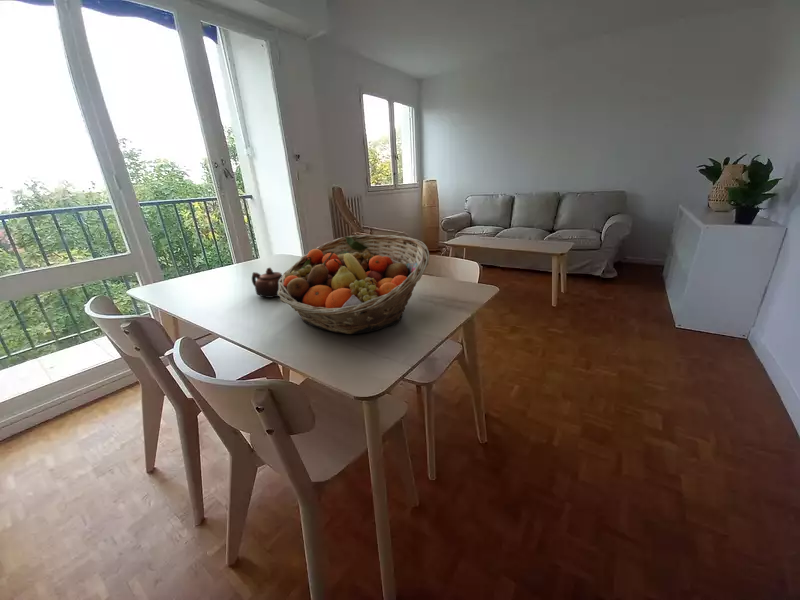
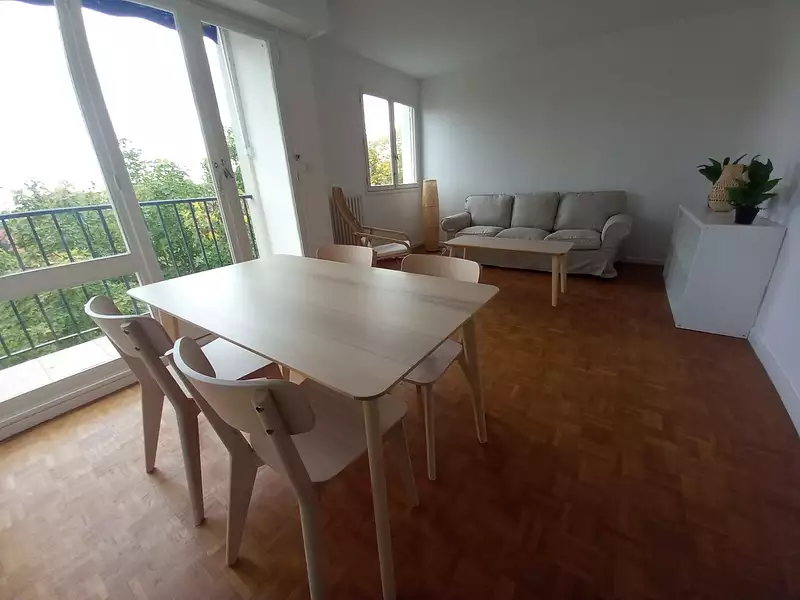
- teapot [251,267,283,299]
- fruit basket [278,234,431,335]
